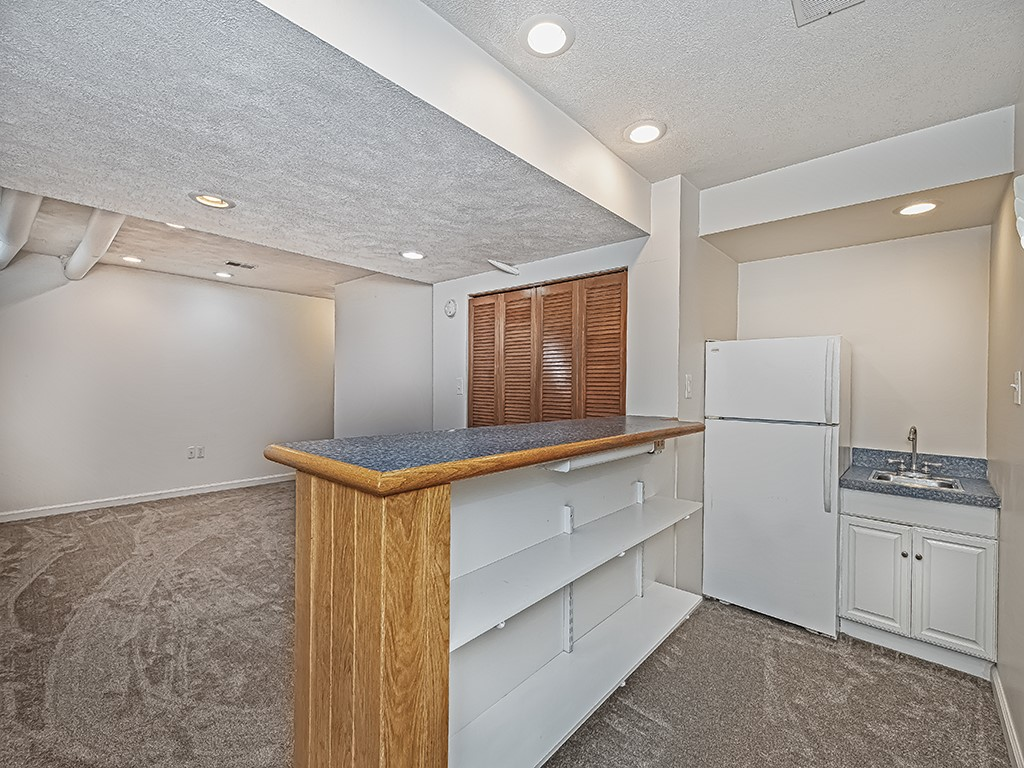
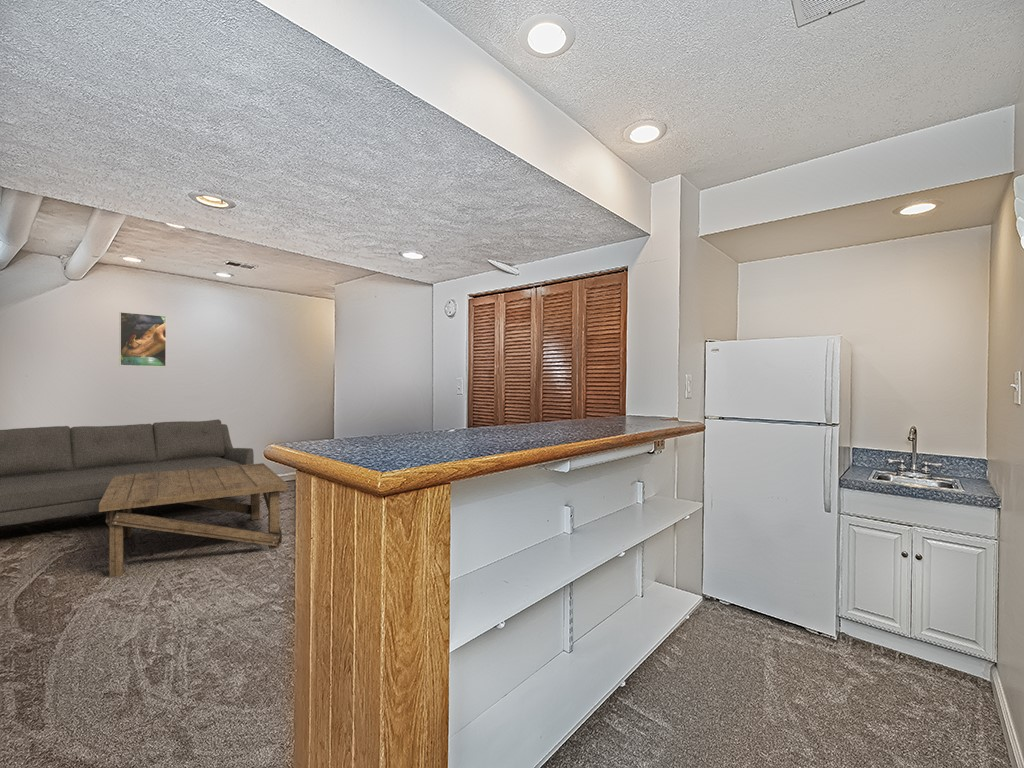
+ sofa [0,419,255,527]
+ coffee table [99,462,288,579]
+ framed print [118,311,167,368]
